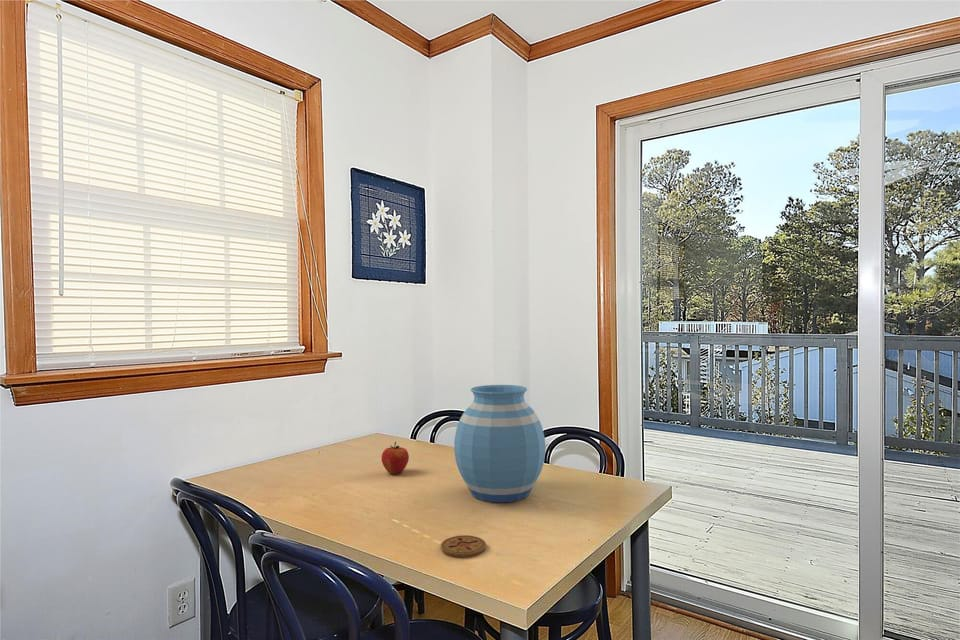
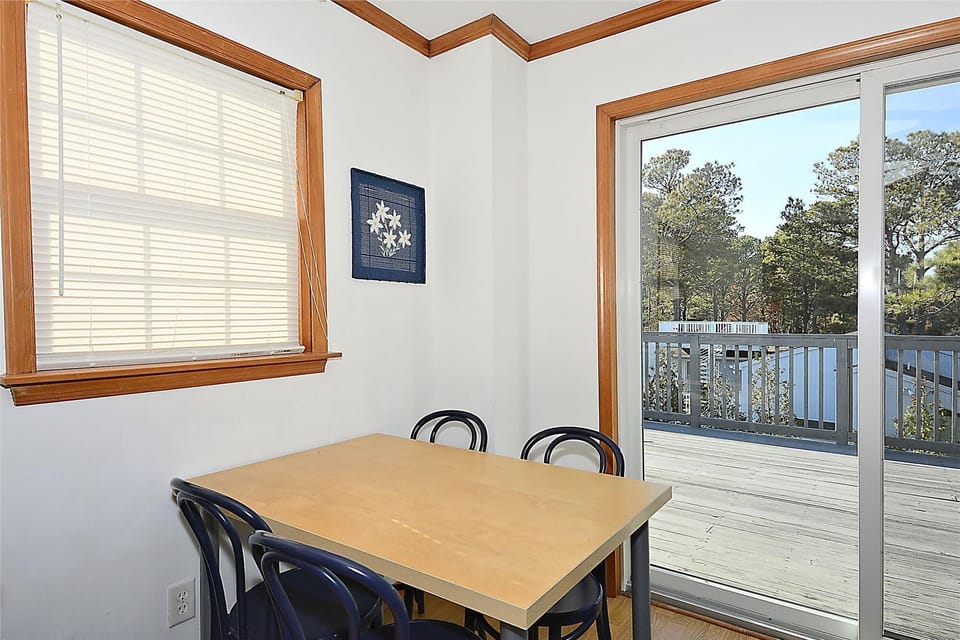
- coaster [440,534,487,558]
- apple [381,441,410,475]
- vase [453,384,546,503]
